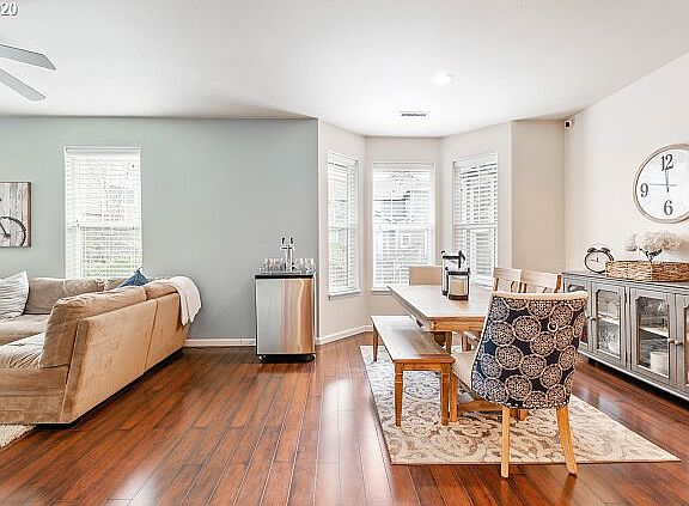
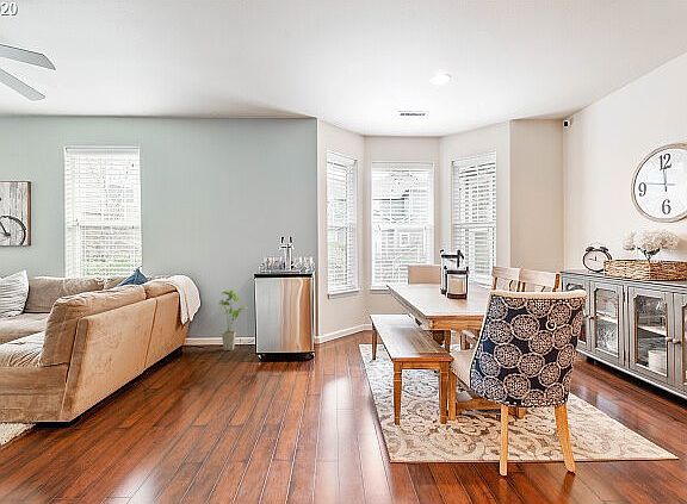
+ house plant [217,290,249,351]
